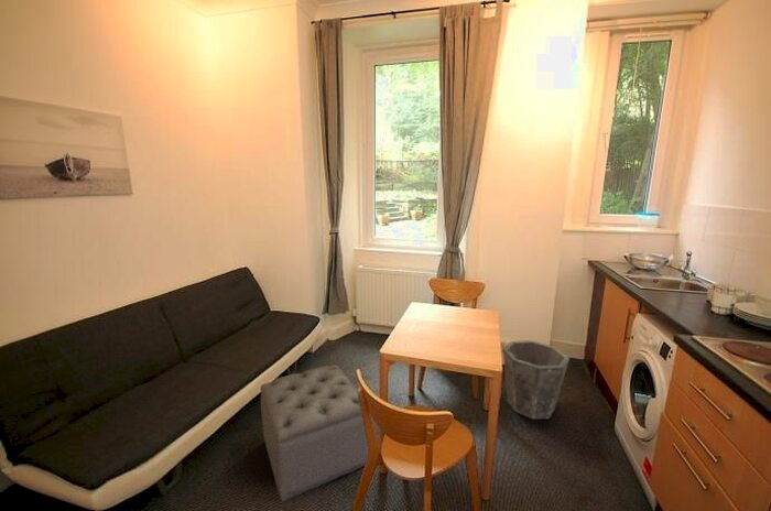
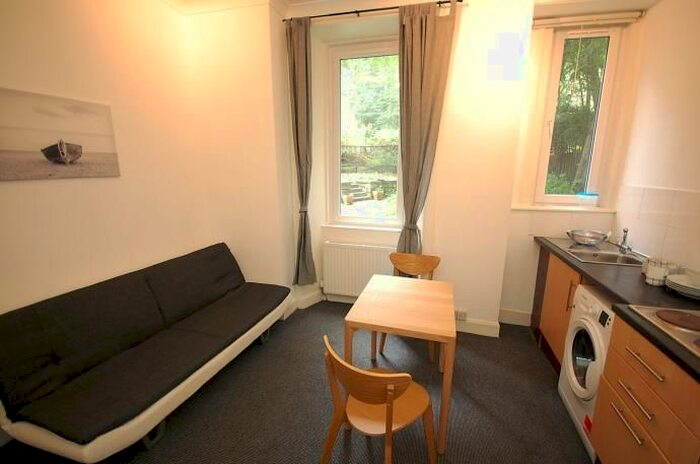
- waste bin [502,339,571,421]
- ottoman [259,363,369,504]
